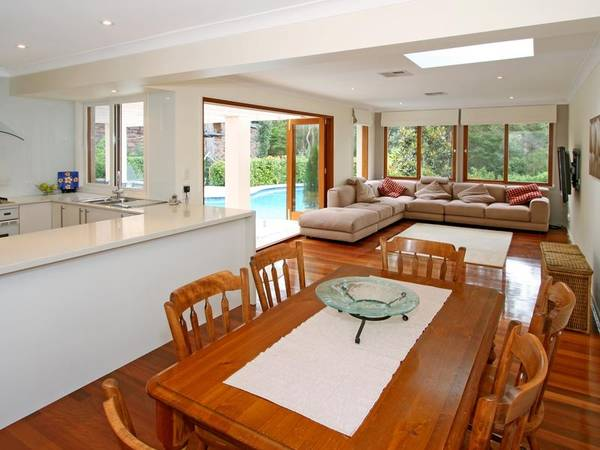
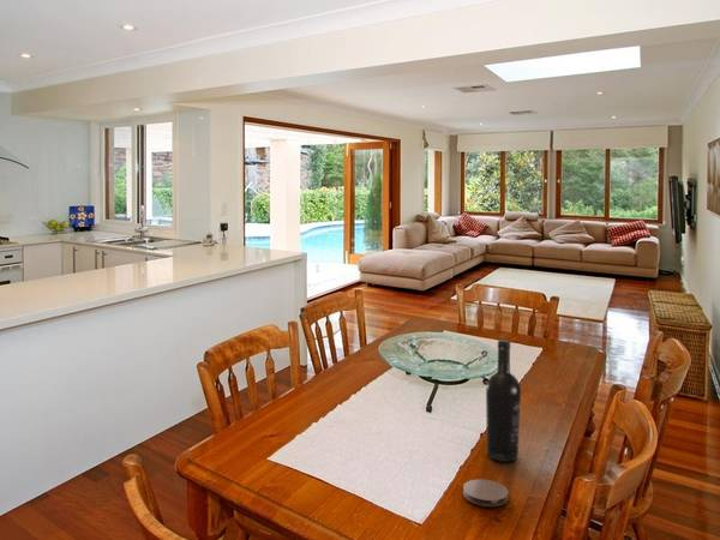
+ coaster [462,478,510,508]
+ wine bottle [485,338,522,463]
